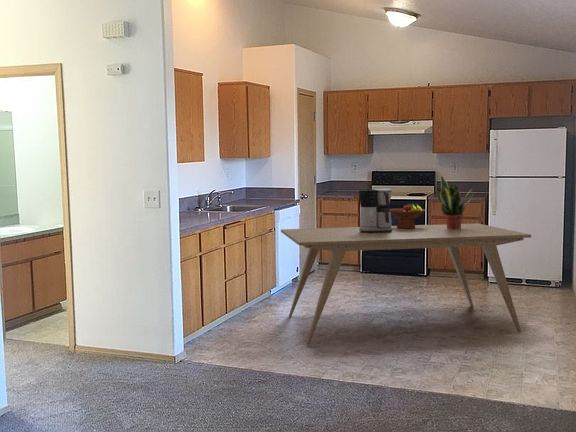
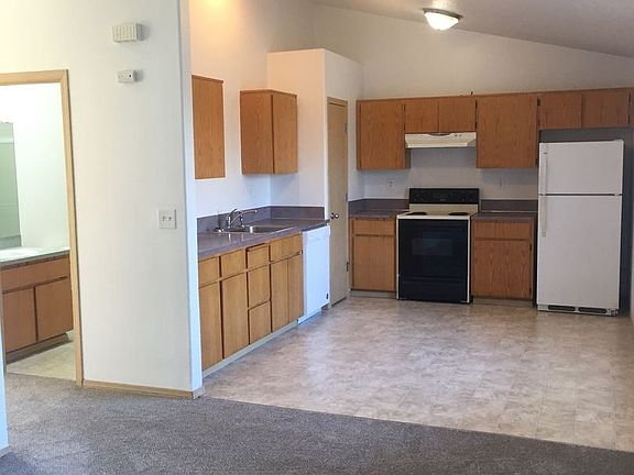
- fruit bowl [389,201,426,228]
- potted plant [436,174,474,230]
- dining table [280,222,532,346]
- coffee maker [358,188,393,233]
